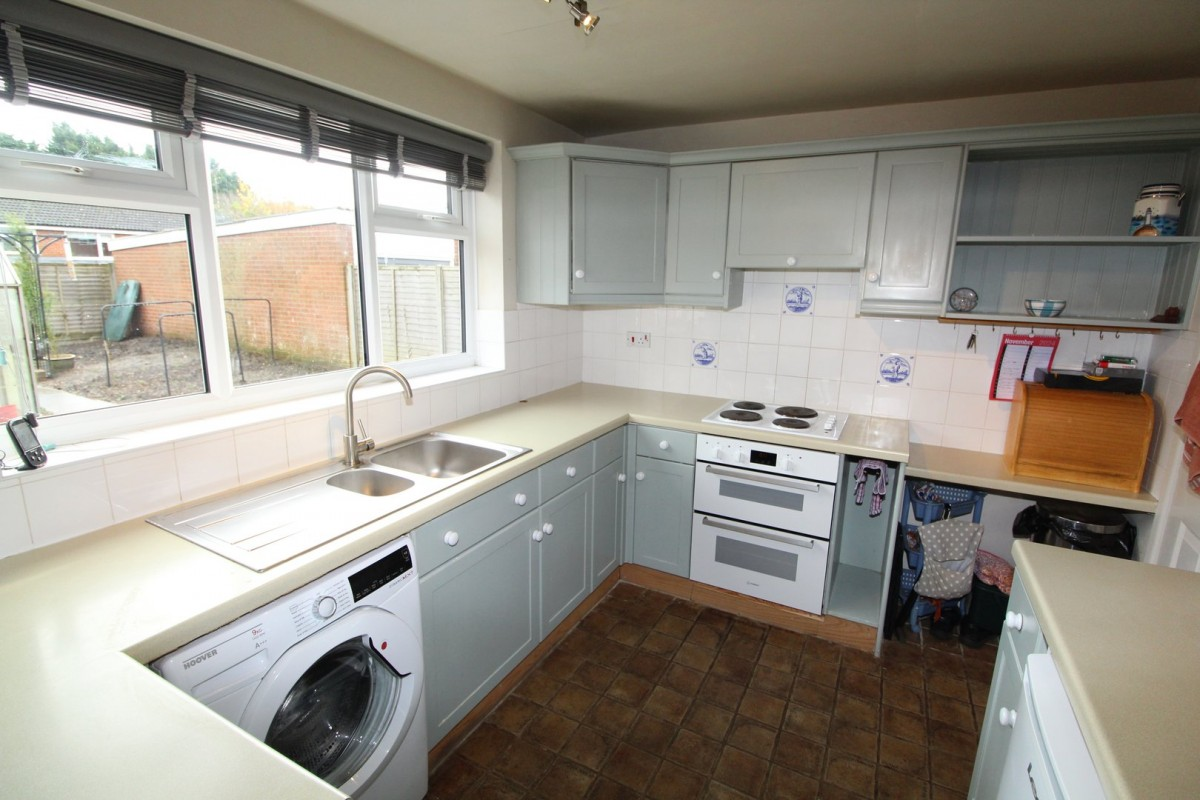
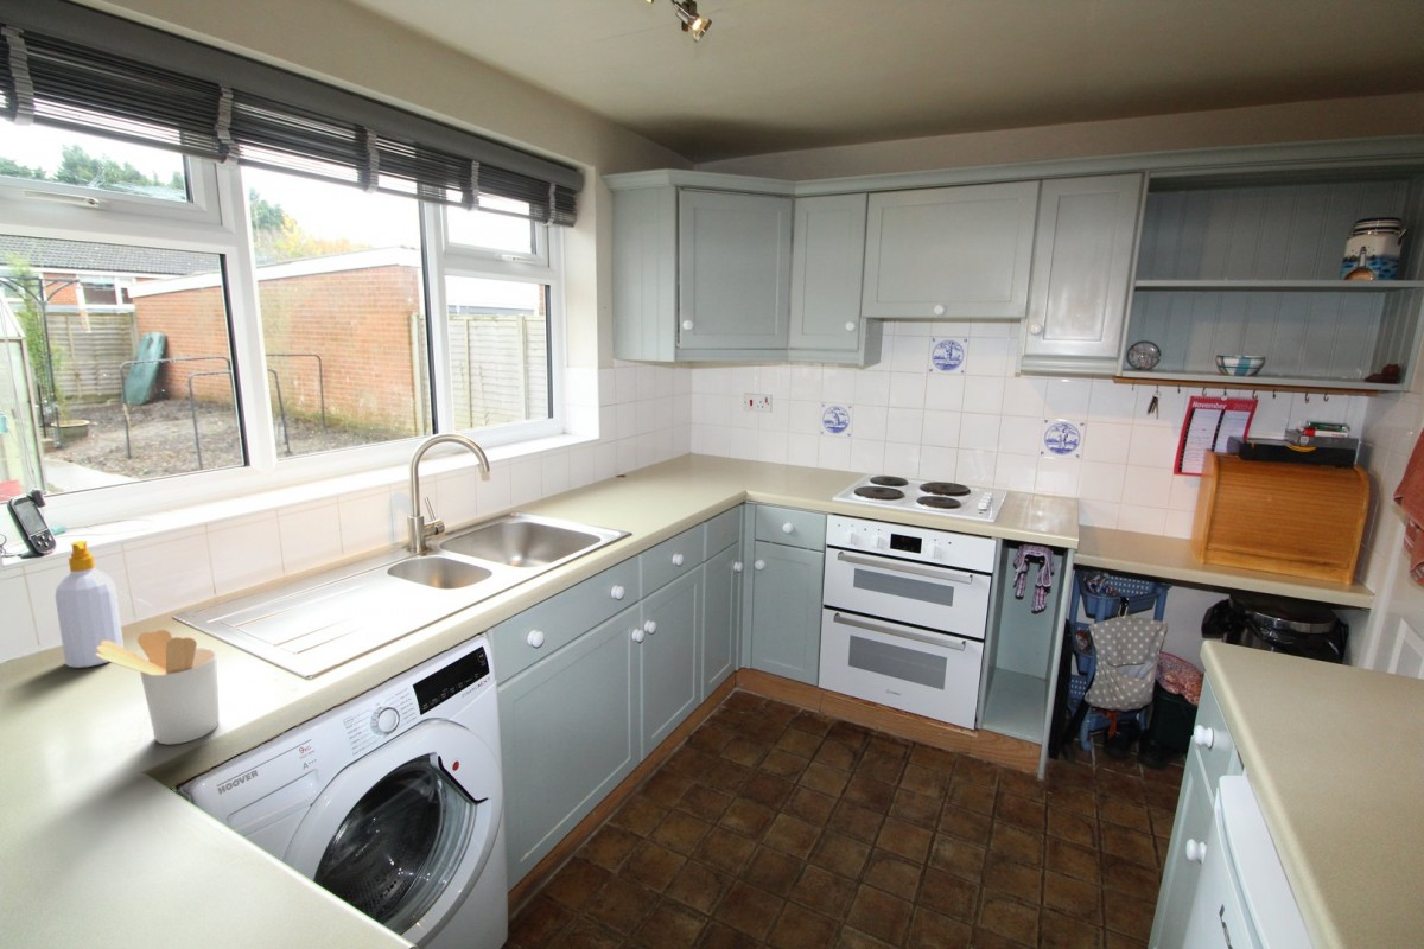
+ soap bottle [53,540,125,669]
+ utensil holder [96,629,220,745]
